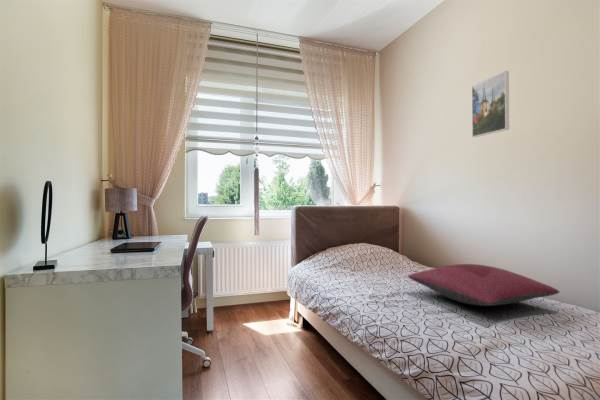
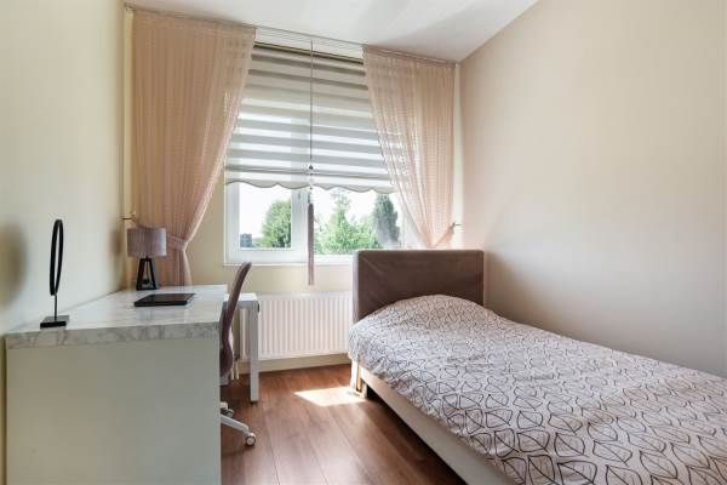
- pillow [407,263,561,307]
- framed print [471,70,510,138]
